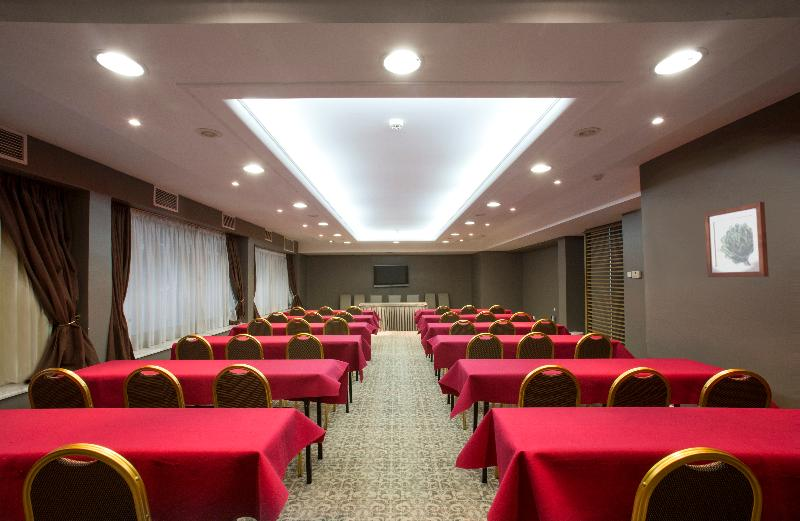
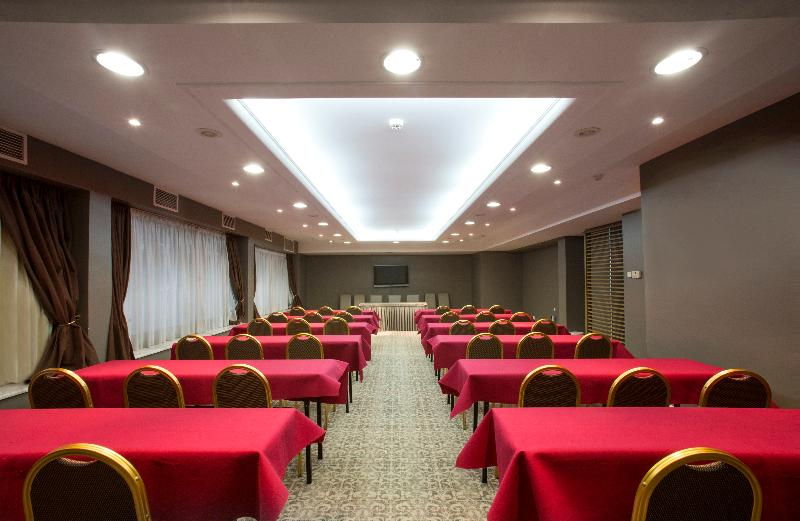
- wall art [703,201,770,278]
